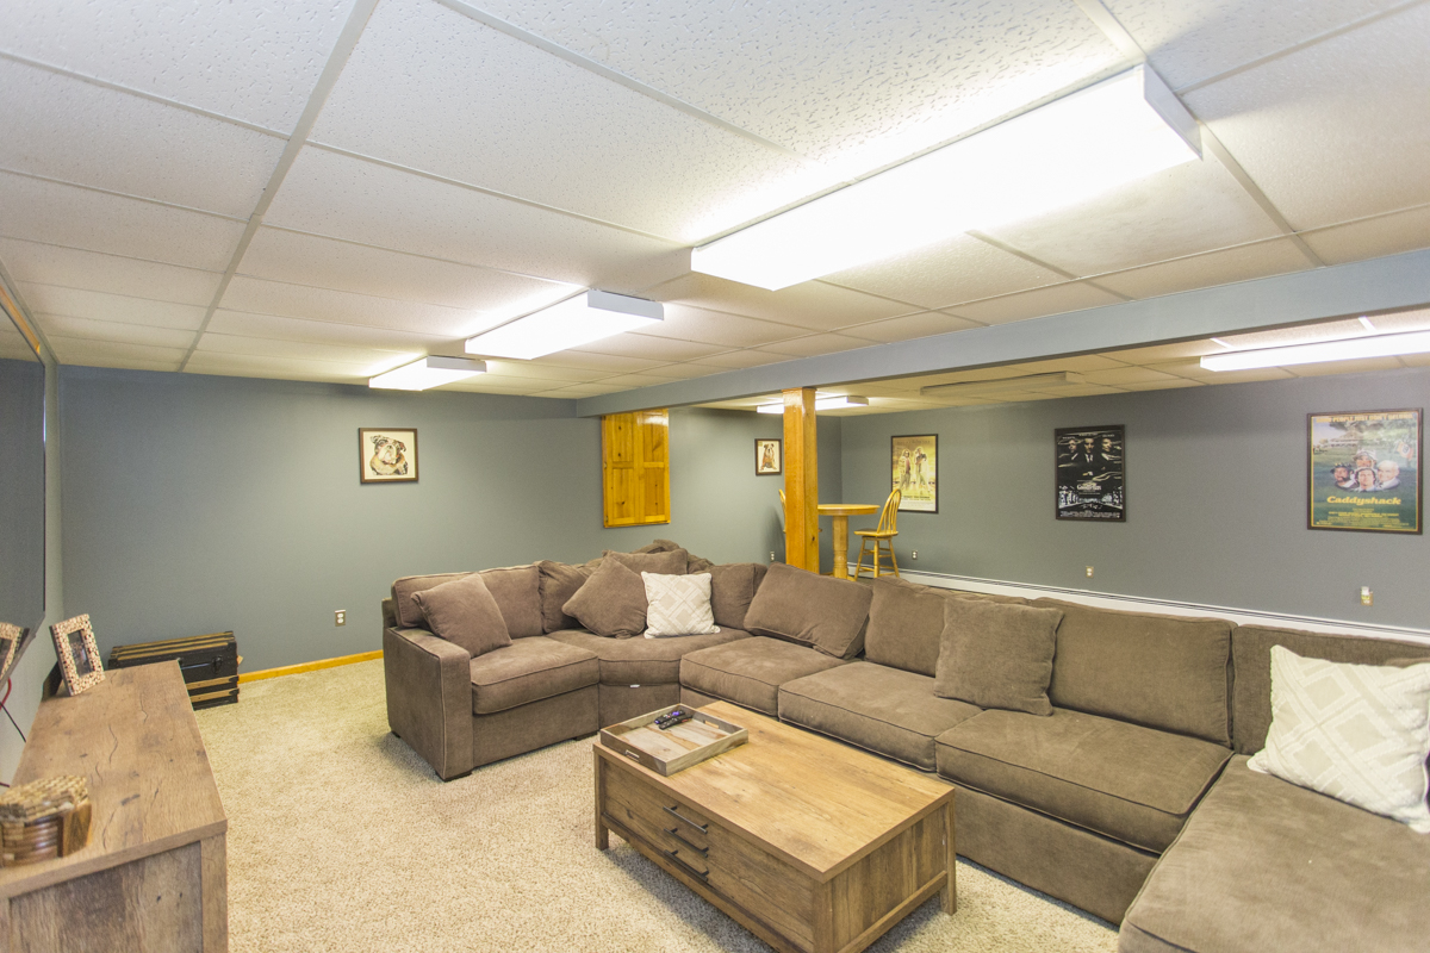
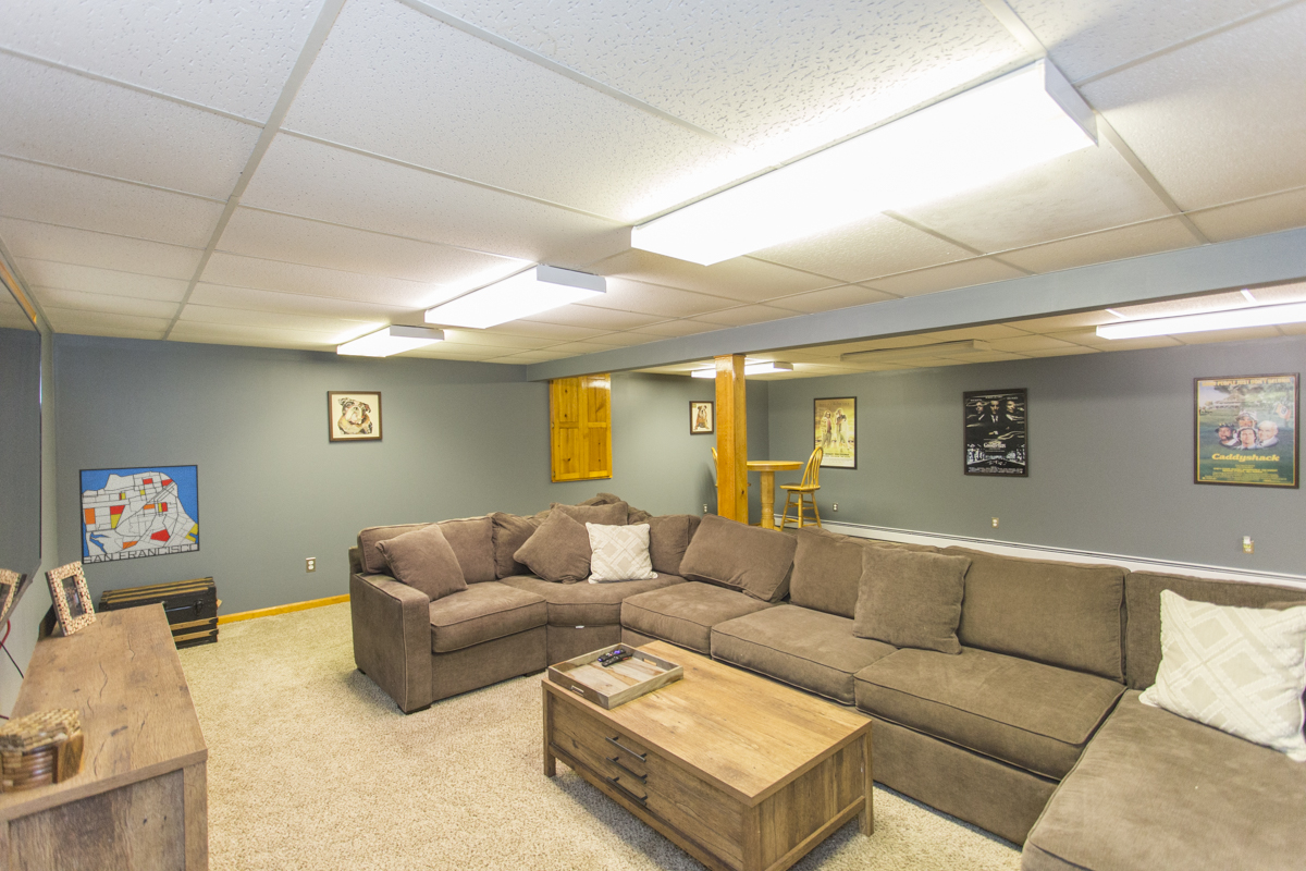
+ wall art [78,464,200,566]
